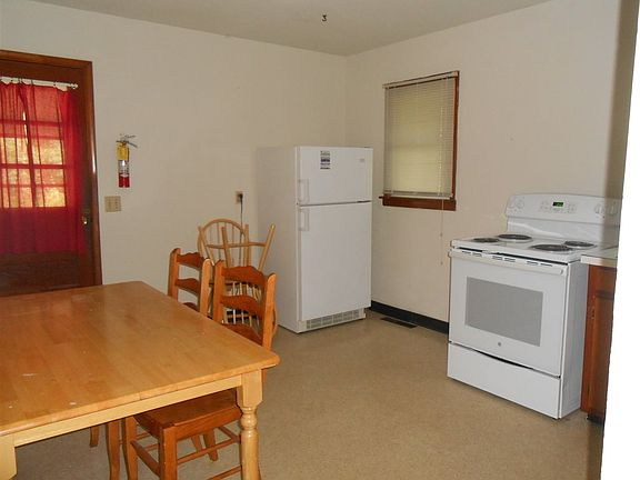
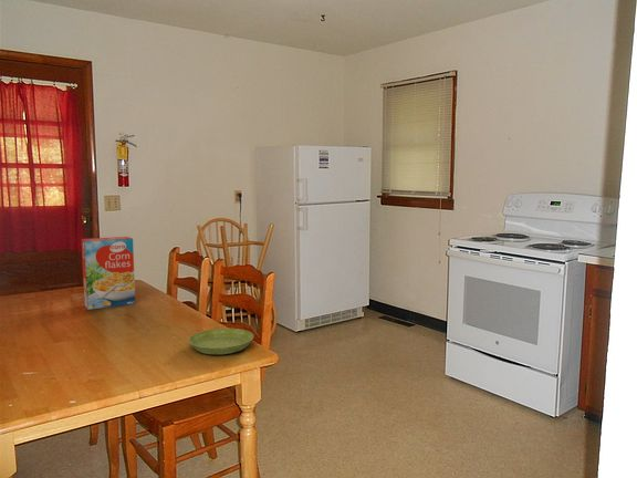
+ cereal box [81,236,136,311]
+ saucer [188,328,254,355]
